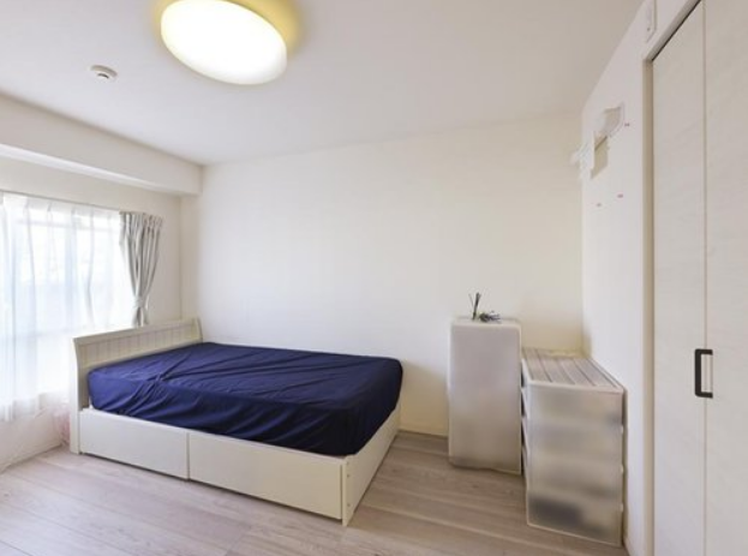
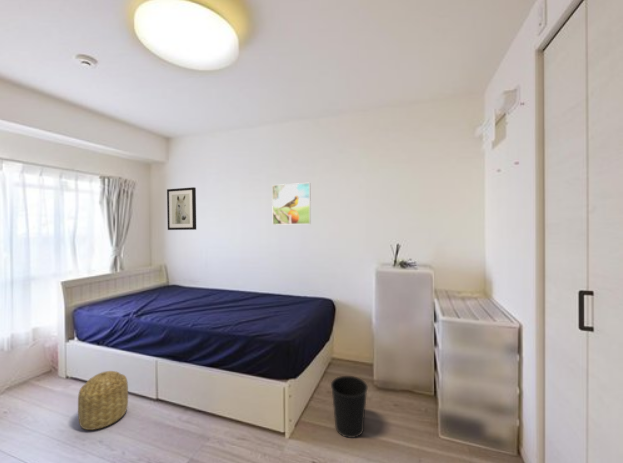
+ wall art [166,186,197,231]
+ wastebasket [330,375,369,439]
+ basket [77,370,129,431]
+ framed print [271,182,312,226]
